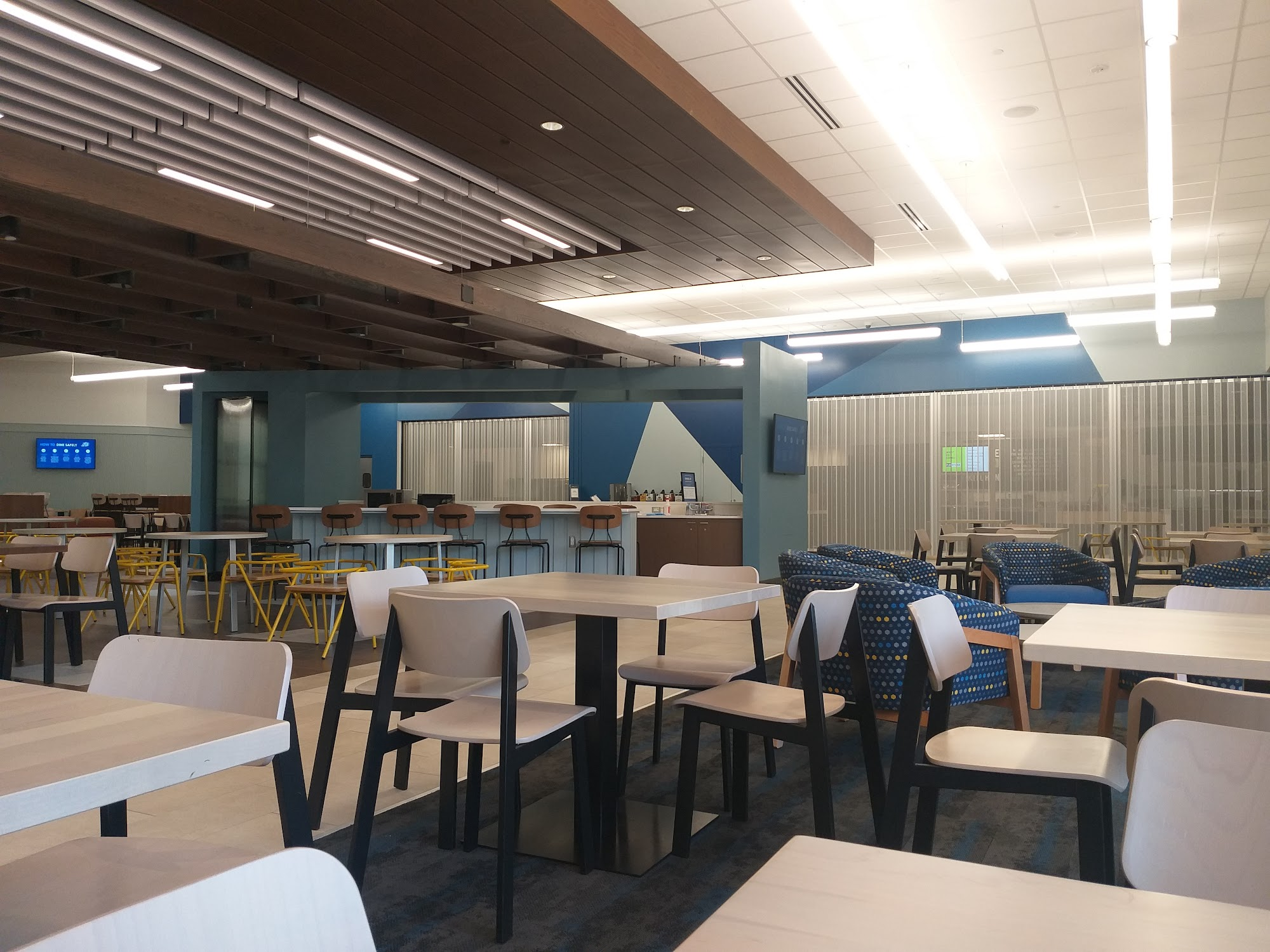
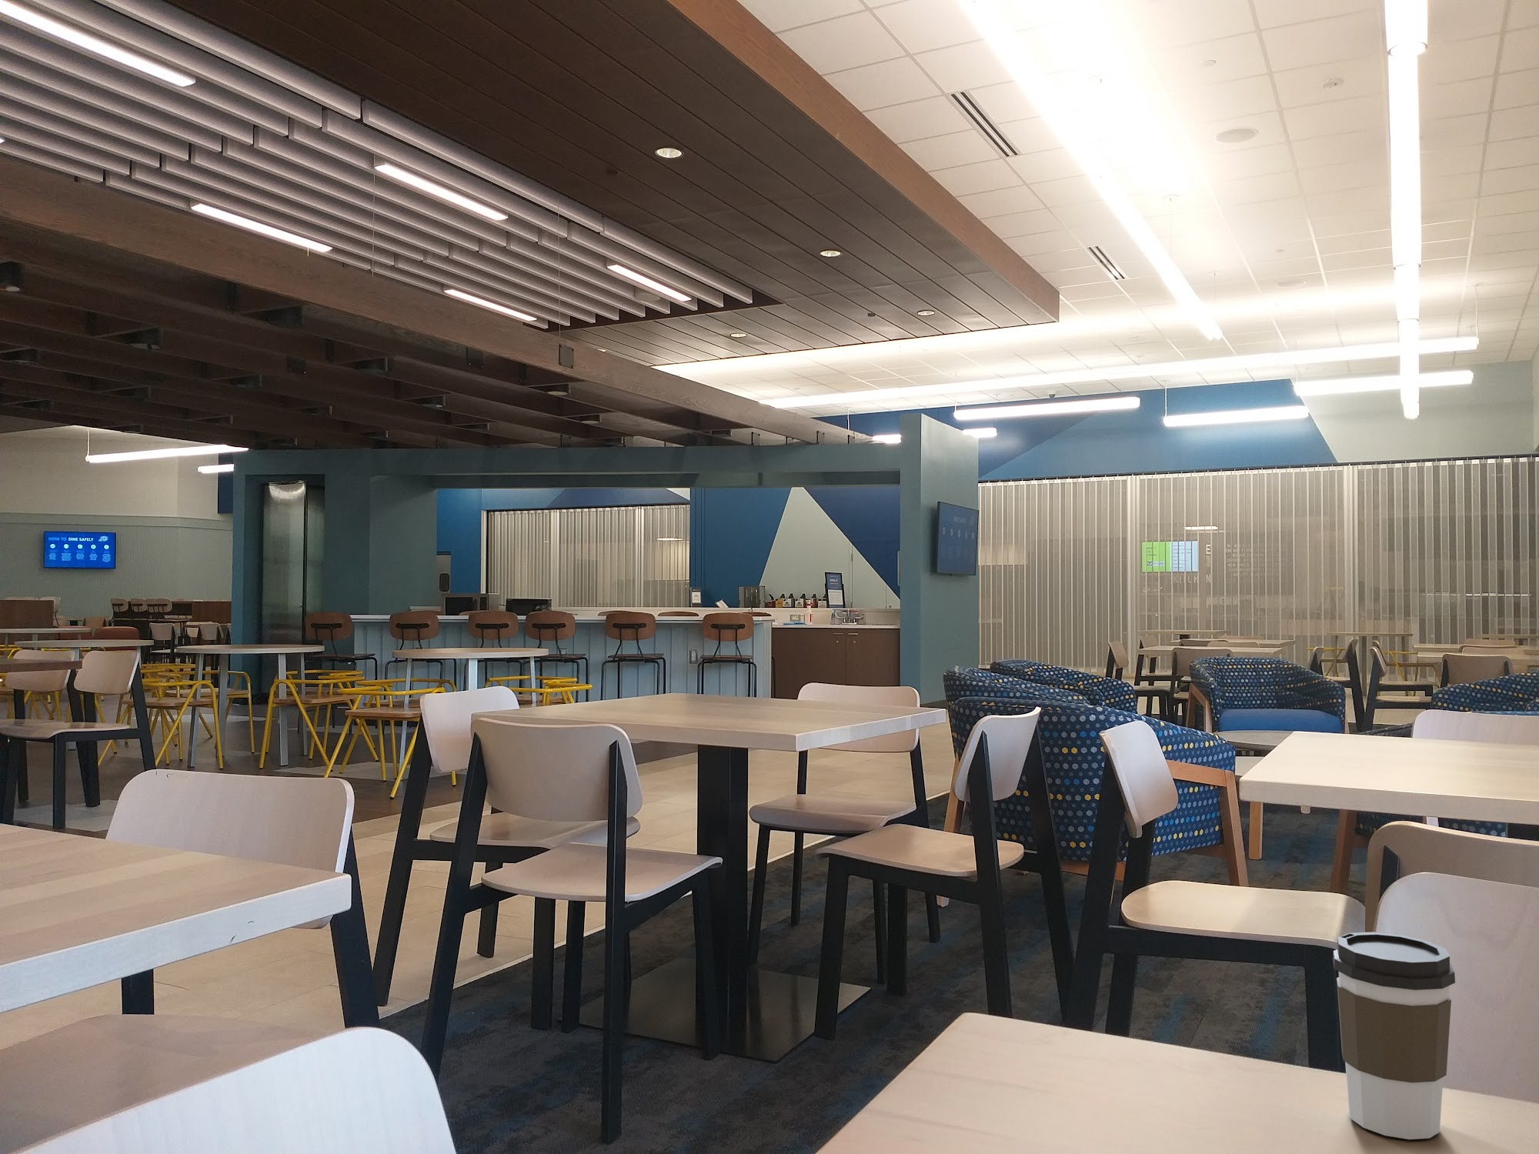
+ coffee cup [1332,932,1455,1141]
